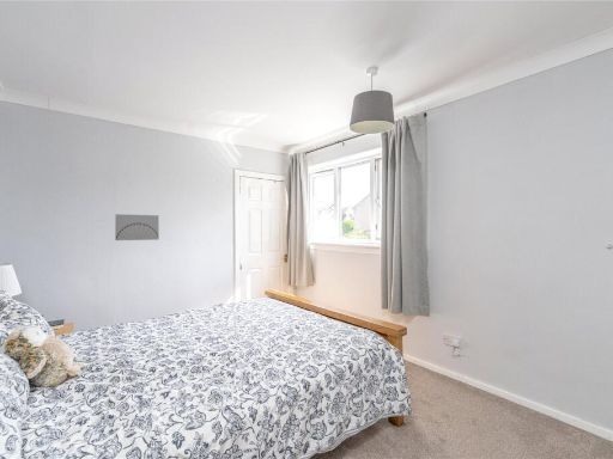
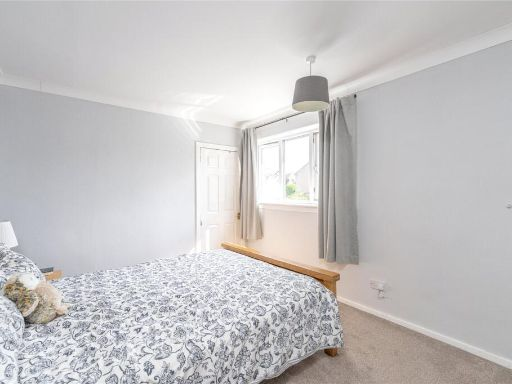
- wall art [114,213,159,241]
